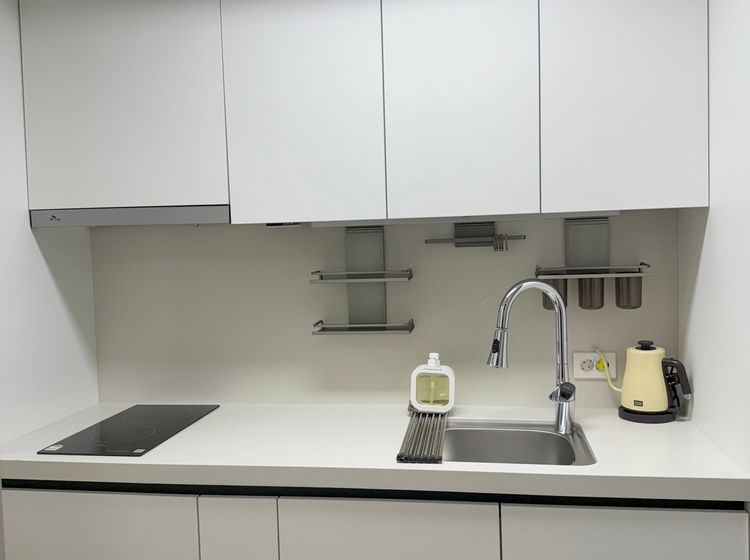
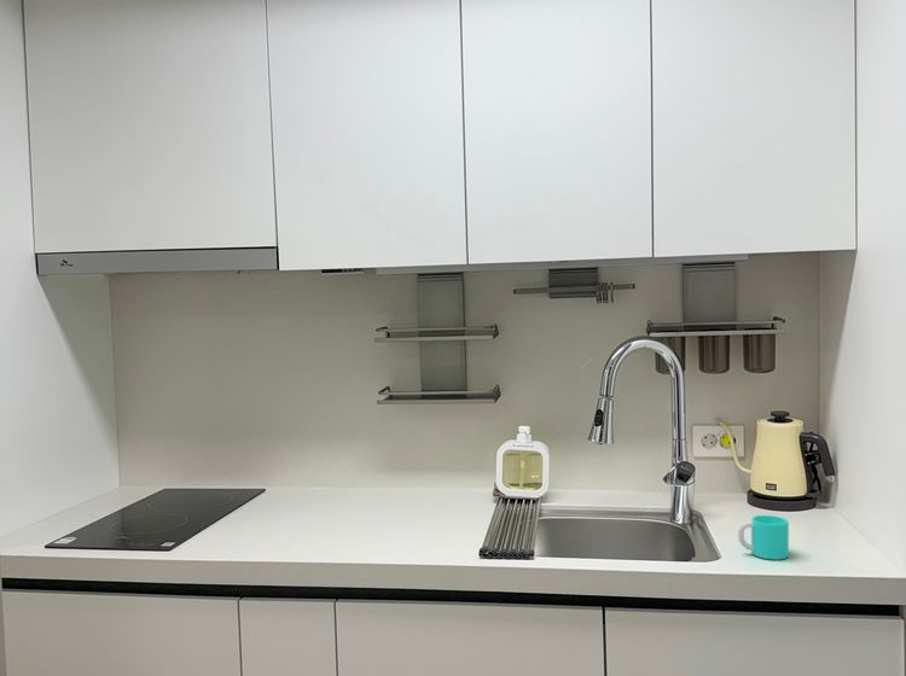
+ cup [737,514,790,561]
